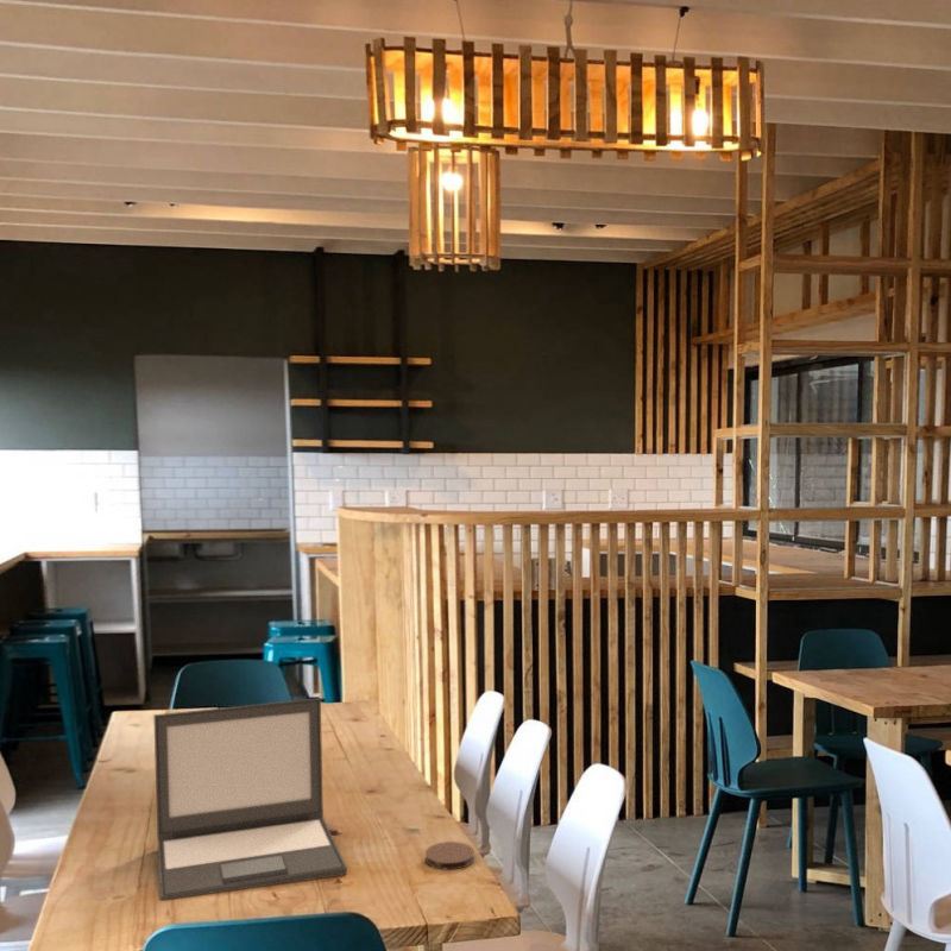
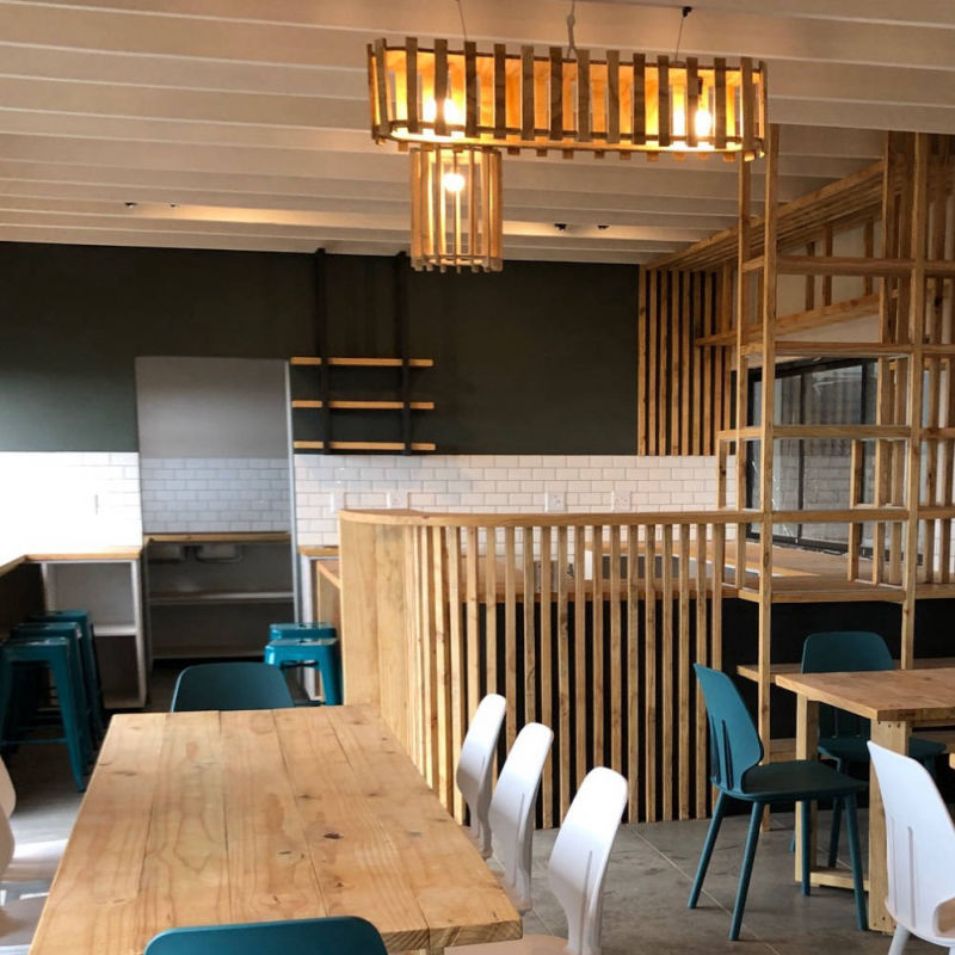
- coaster [424,840,476,870]
- laptop [152,697,348,901]
